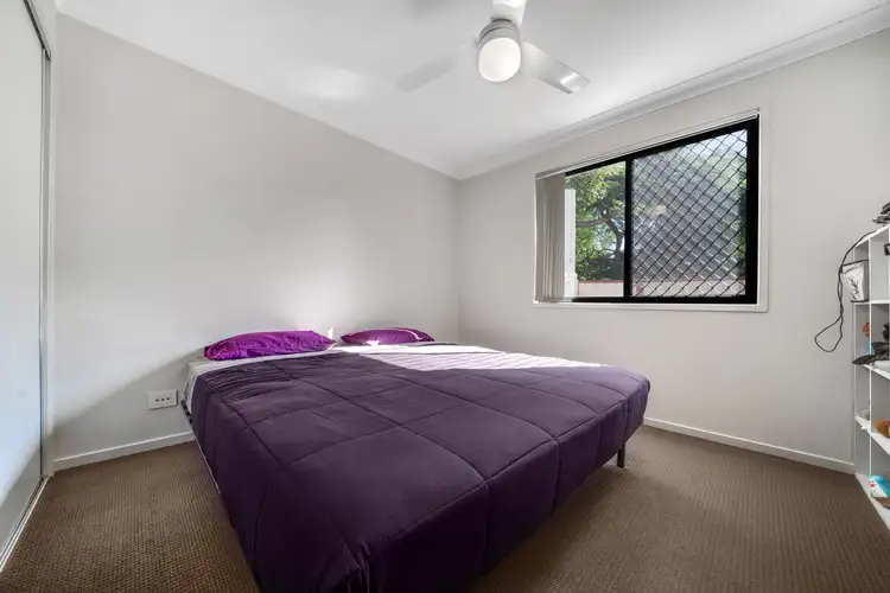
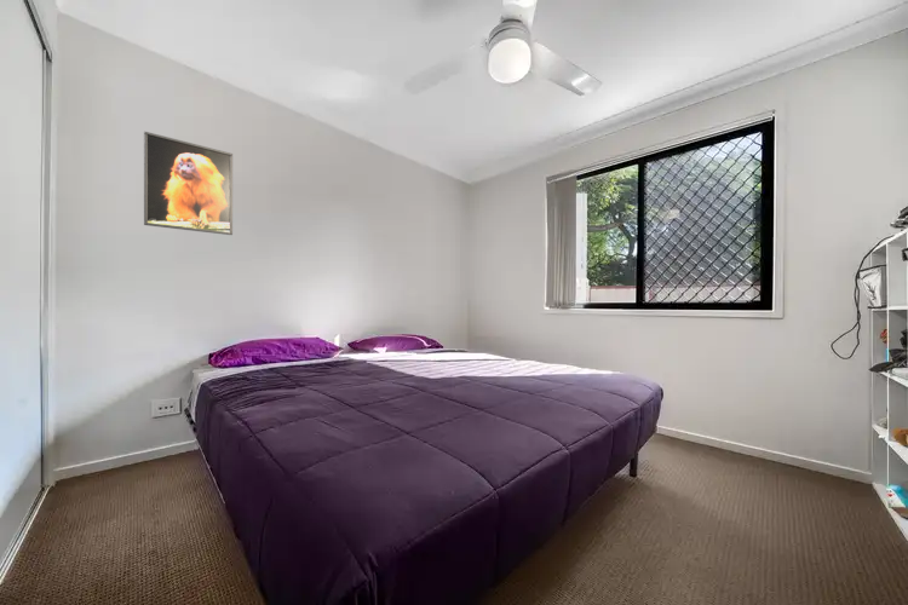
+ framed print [143,131,234,236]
